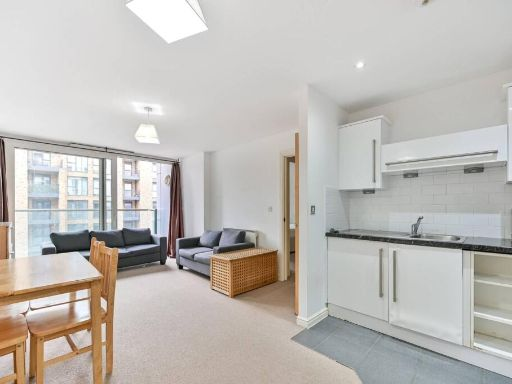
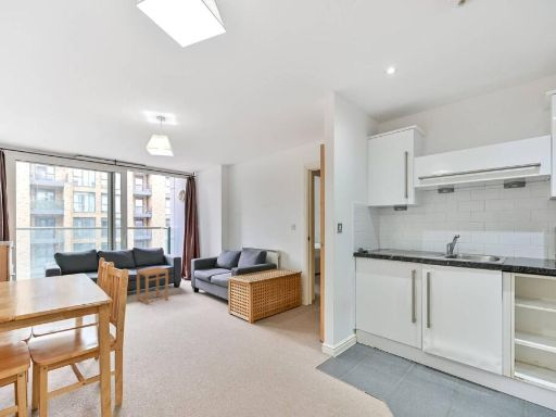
+ side table [135,266,169,306]
